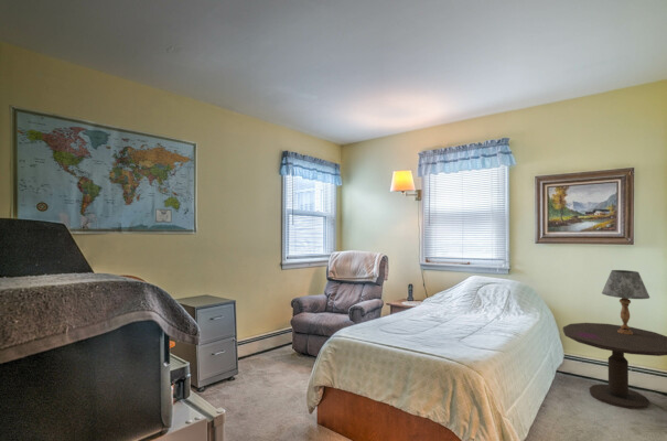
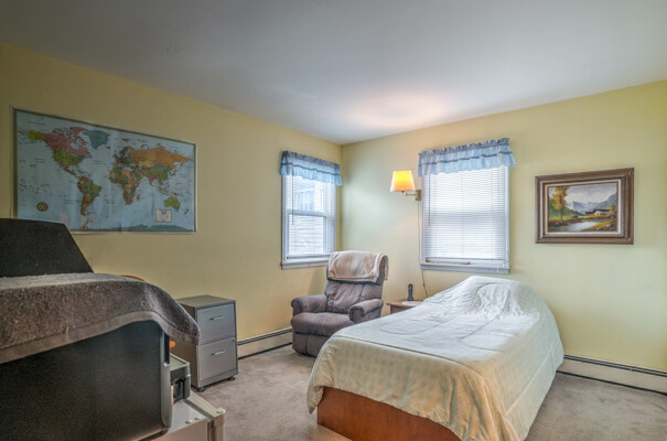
- side table [562,322,667,410]
- table lamp [601,269,650,334]
